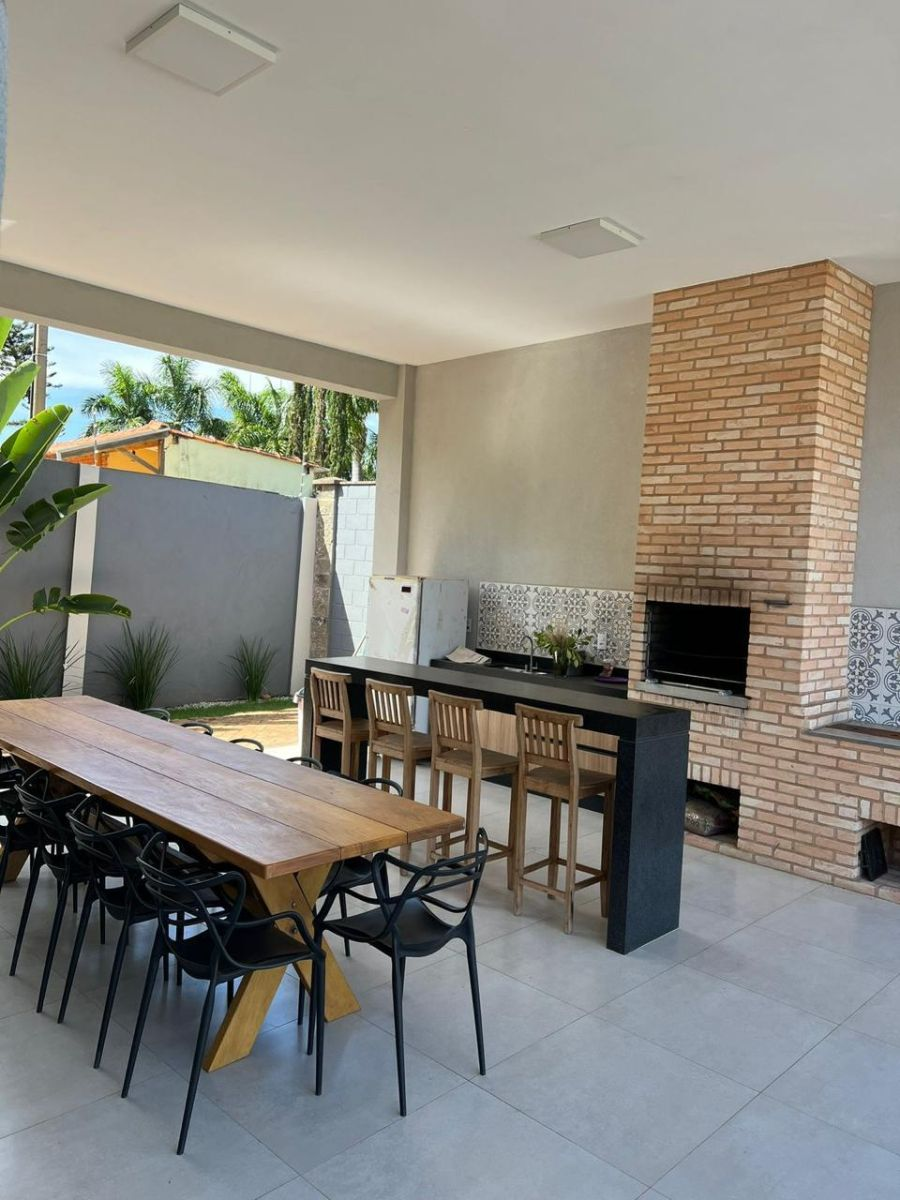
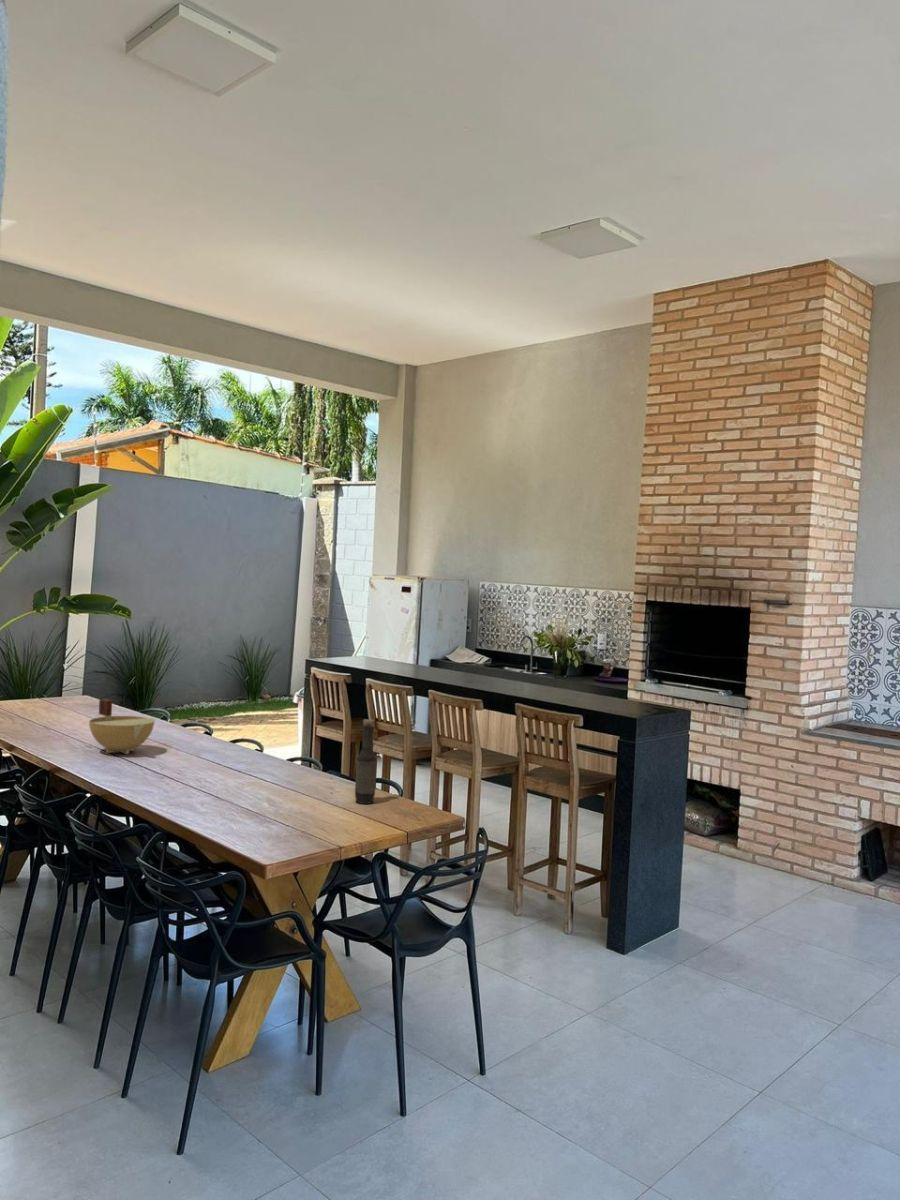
+ bottle [354,718,378,805]
+ bowl [88,698,156,755]
